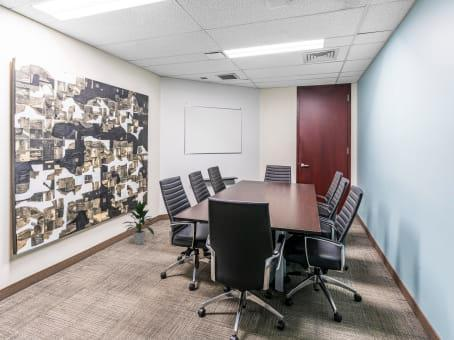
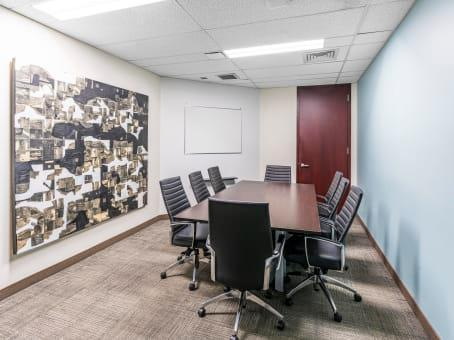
- indoor plant [122,198,155,245]
